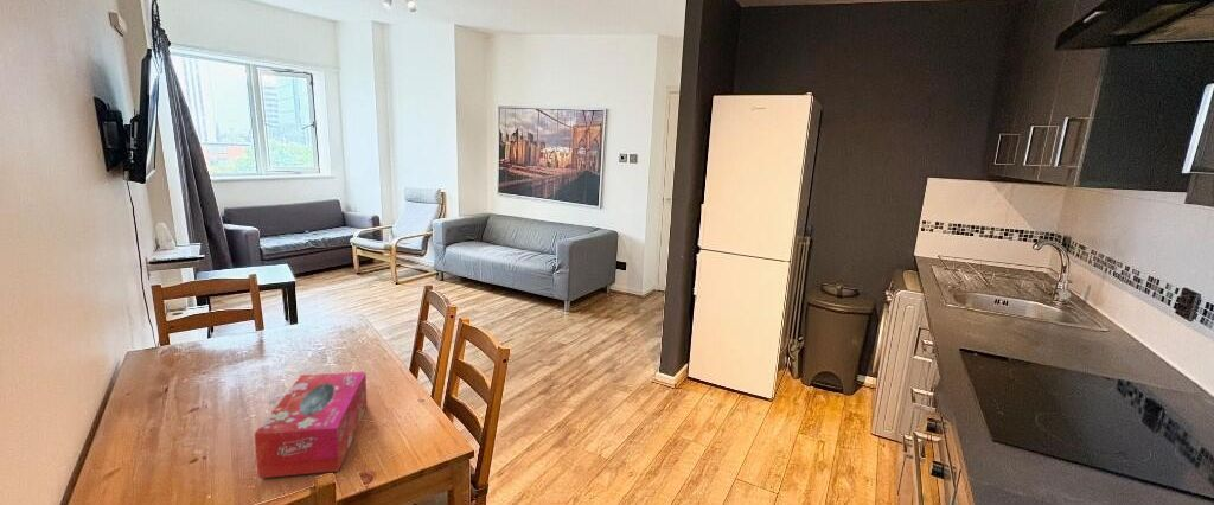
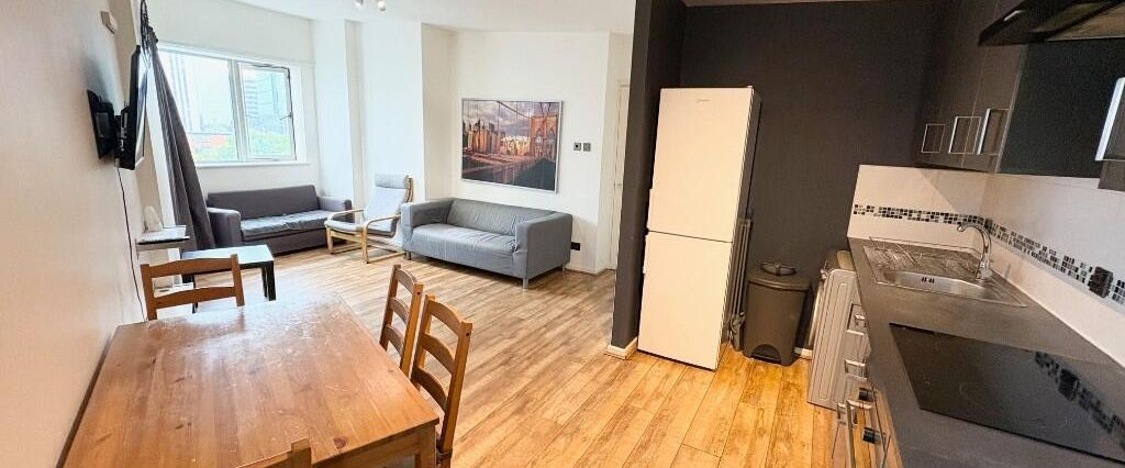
- tissue box [254,371,368,479]
